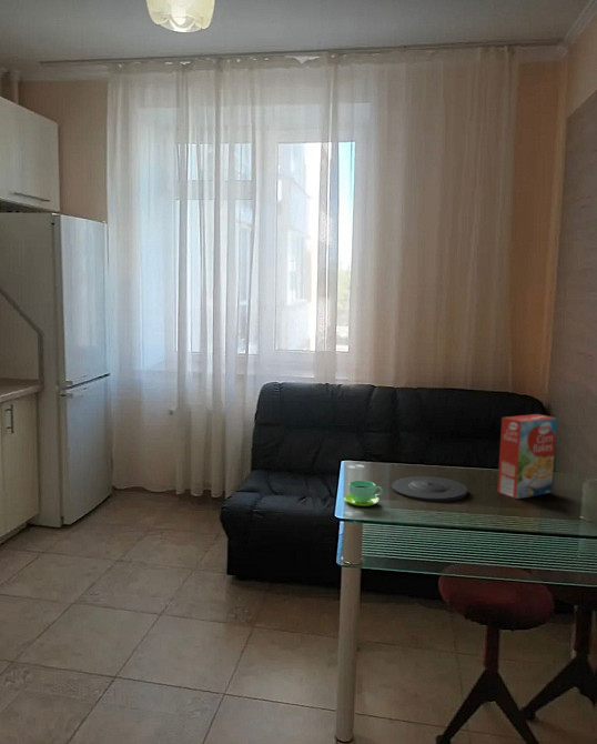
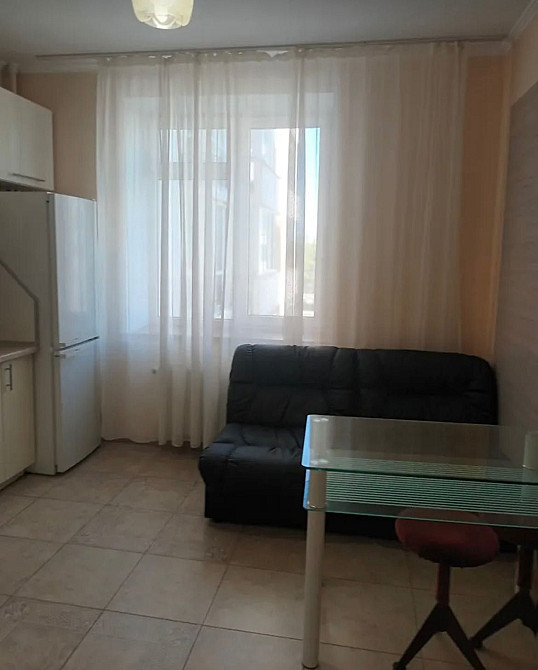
- plate [391,475,468,503]
- cup [343,480,384,507]
- cereal box [496,413,558,500]
